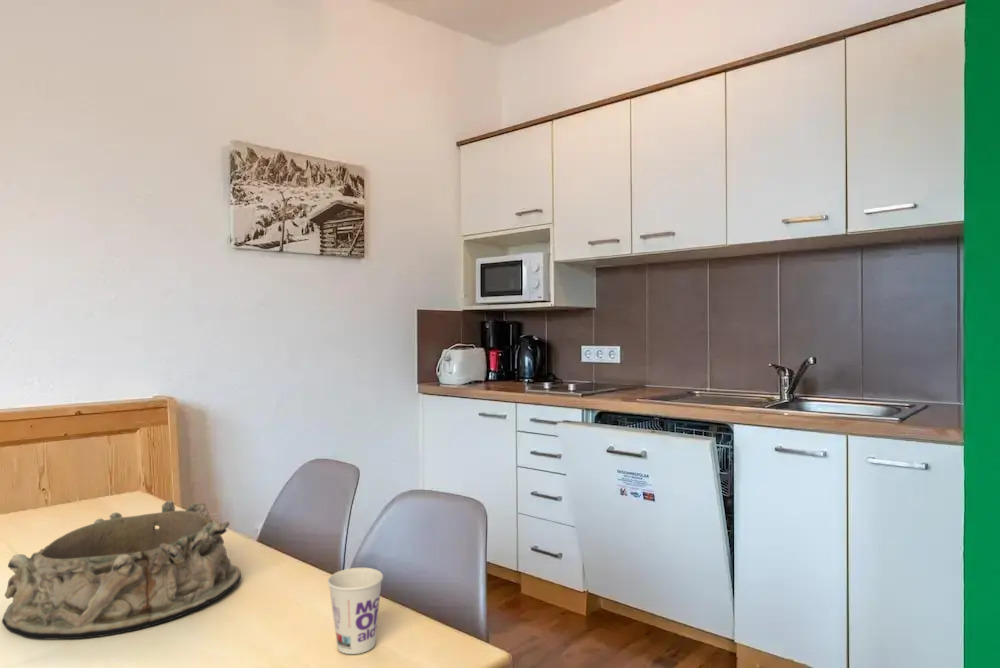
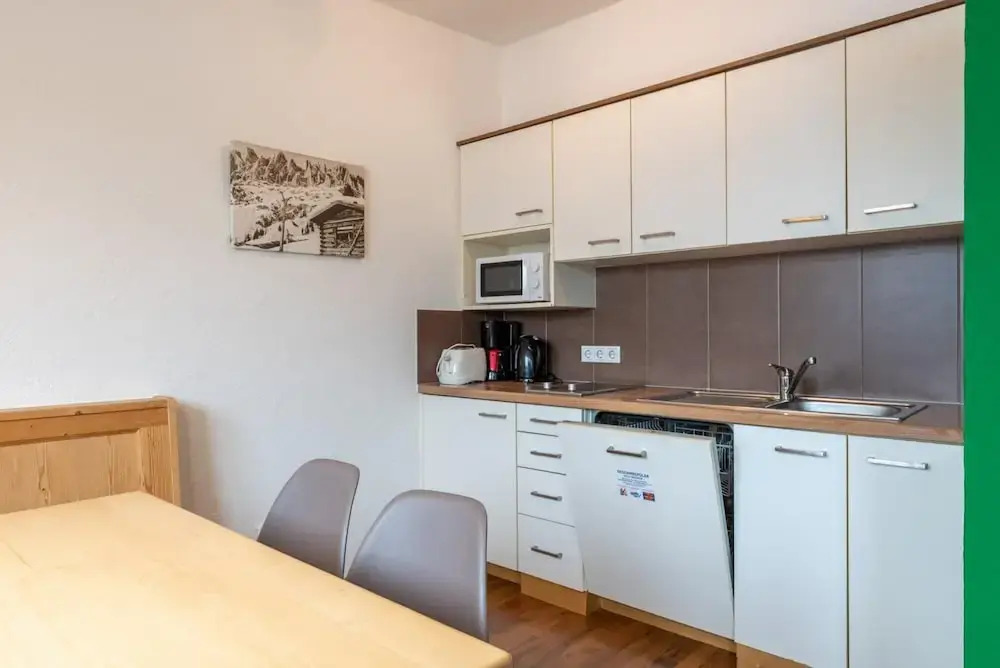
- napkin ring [1,500,242,641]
- cup [326,567,384,655]
